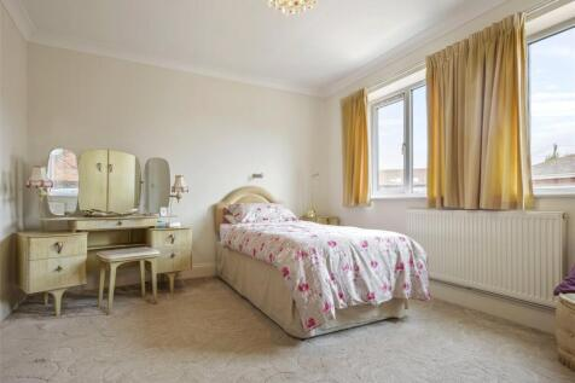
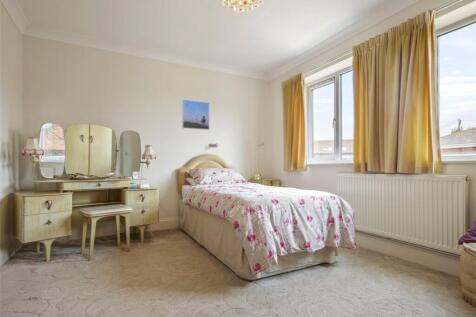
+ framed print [181,99,210,131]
